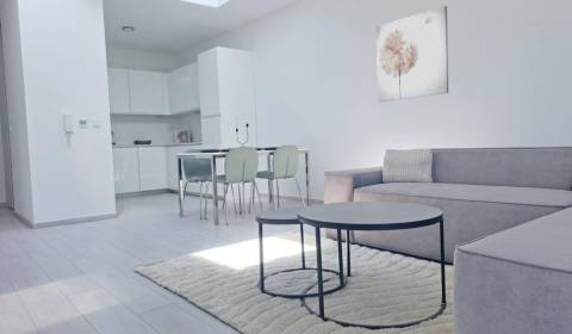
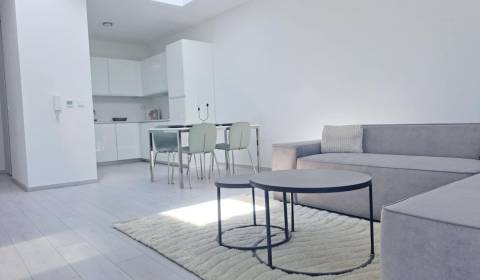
- wall art [375,5,449,103]
